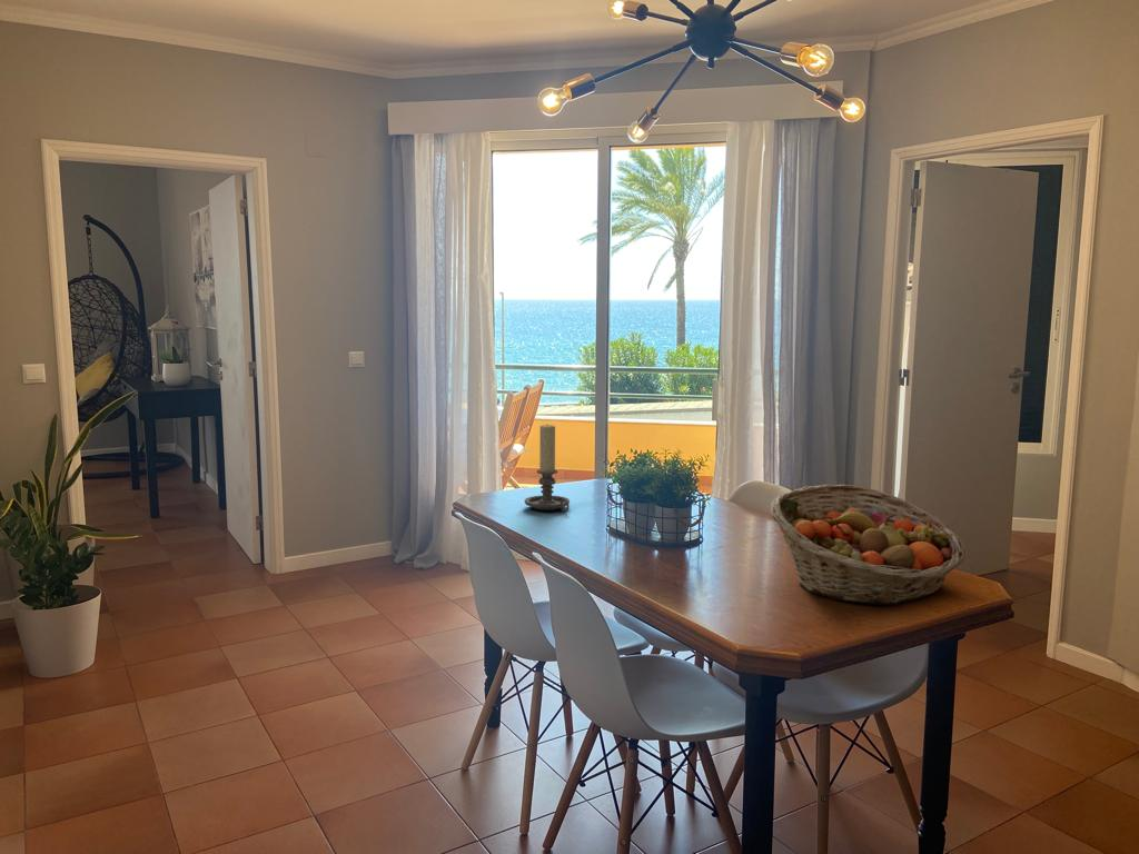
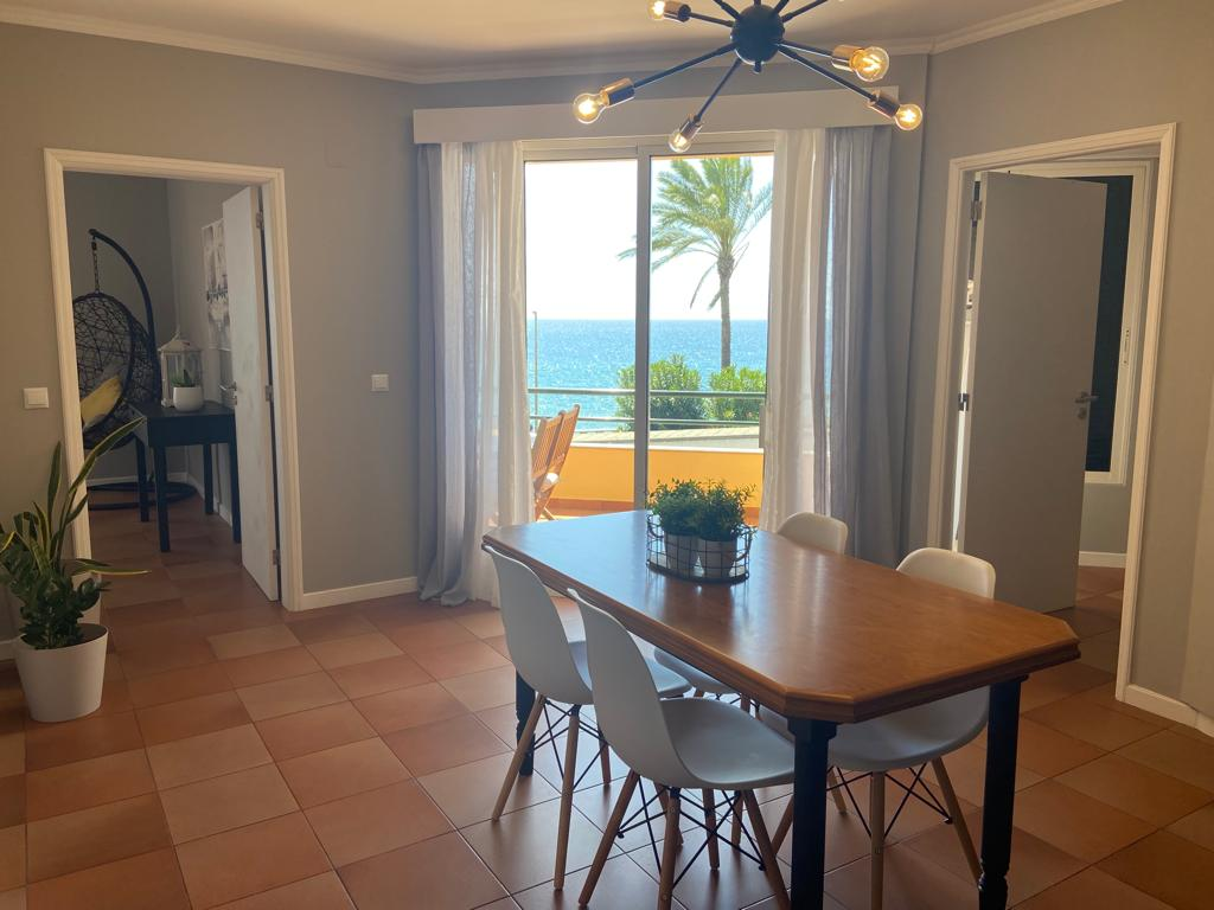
- candle holder [524,423,571,513]
- fruit basket [770,484,965,606]
